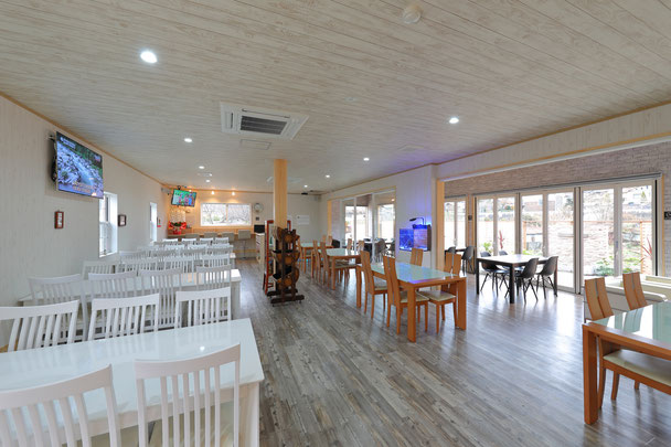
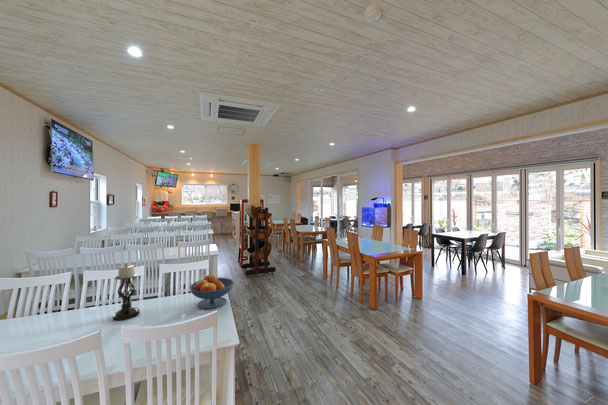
+ candle holder [112,263,141,322]
+ fruit bowl [189,273,235,310]
